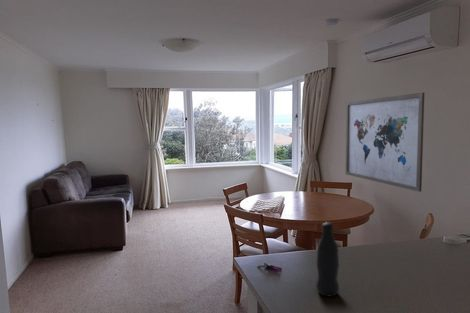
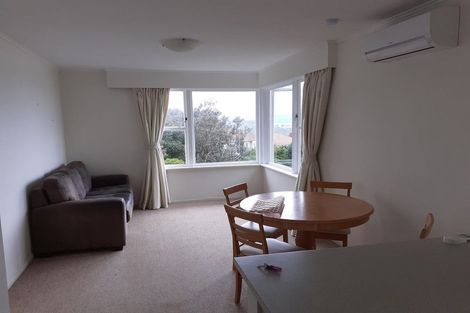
- bottle [315,221,340,297]
- wall art [345,92,425,193]
